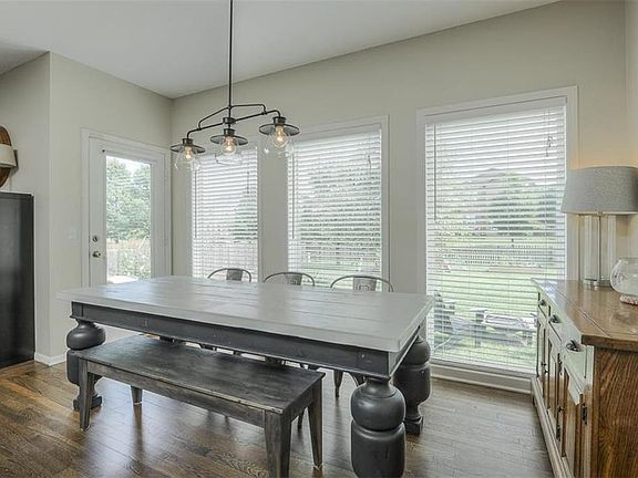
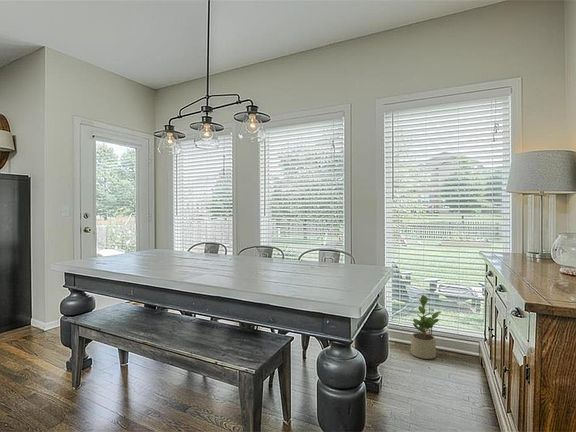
+ potted plant [410,294,442,360]
